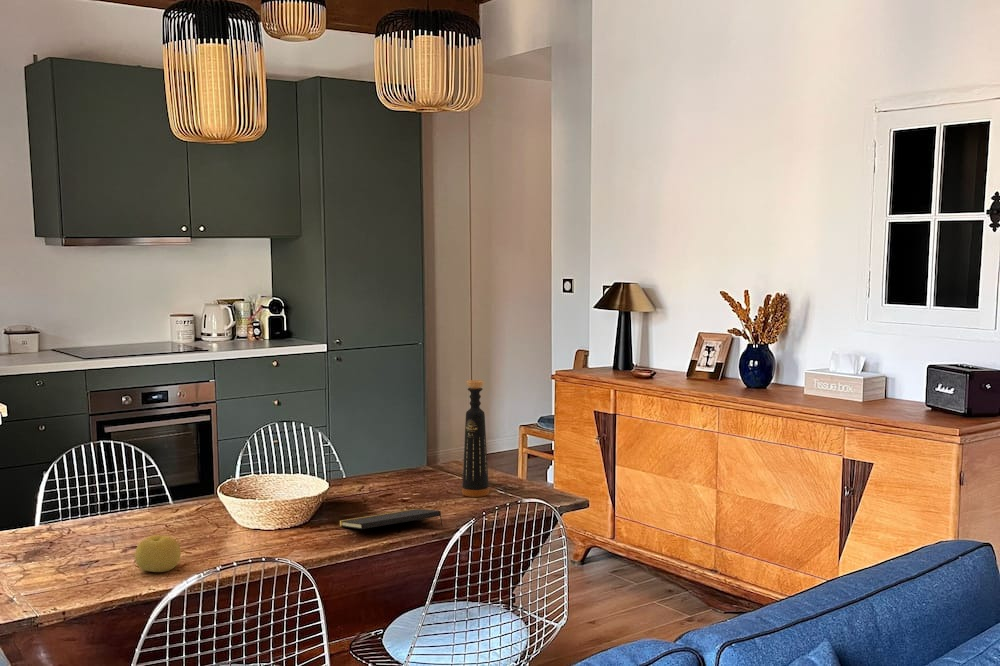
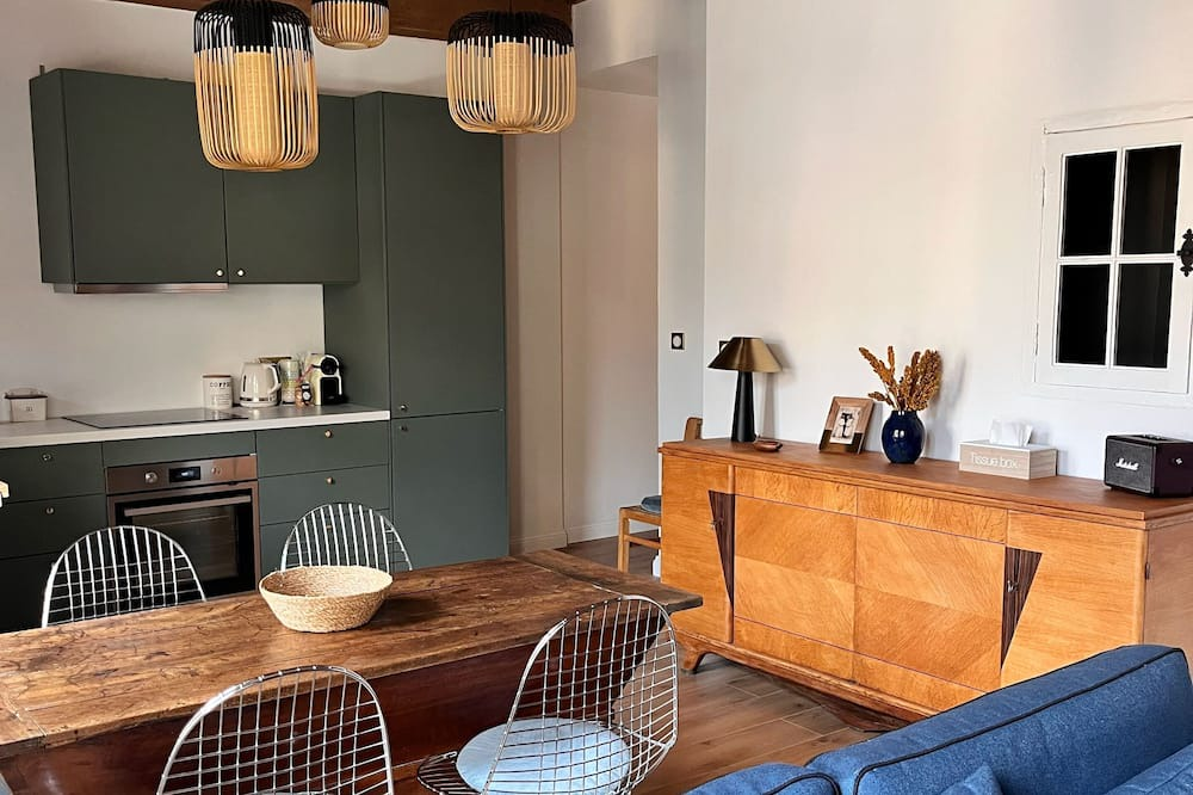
- bottle [461,379,490,498]
- fruit [134,534,182,573]
- notepad [338,508,444,530]
